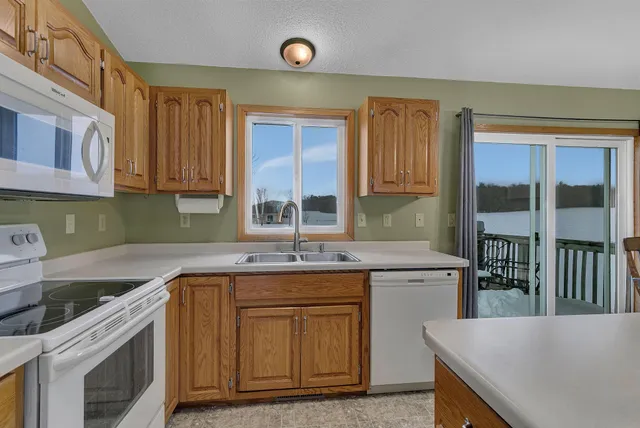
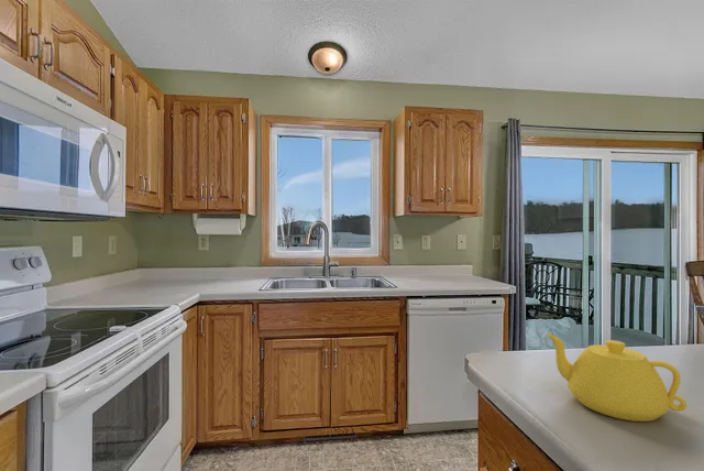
+ teapot [544,332,688,423]
